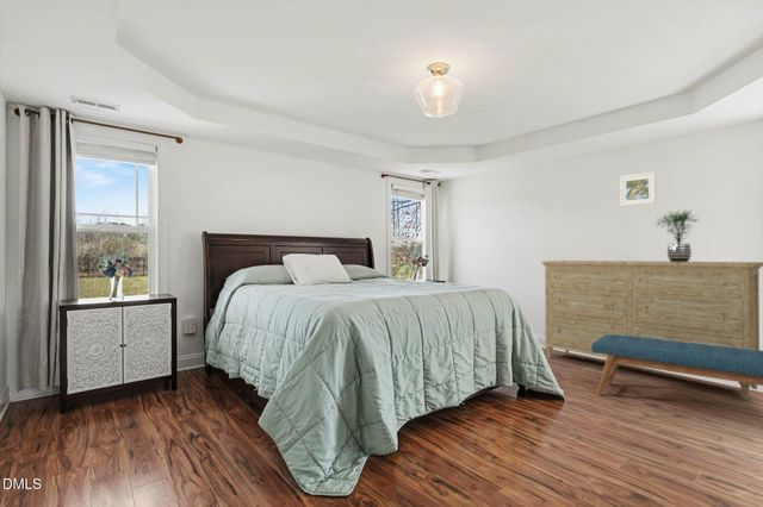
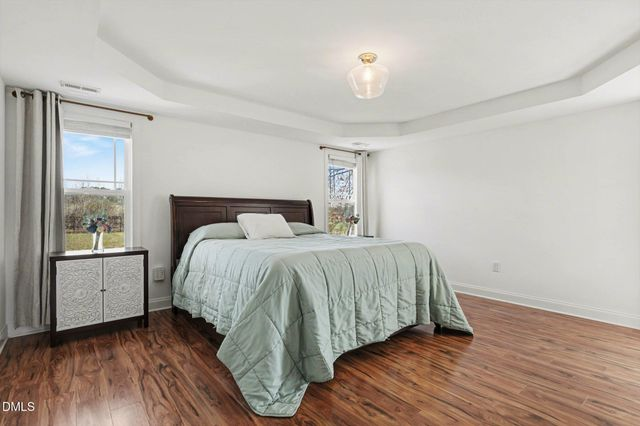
- potted plant [655,208,702,262]
- dresser [541,259,763,401]
- bench [591,334,763,396]
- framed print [619,170,657,208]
